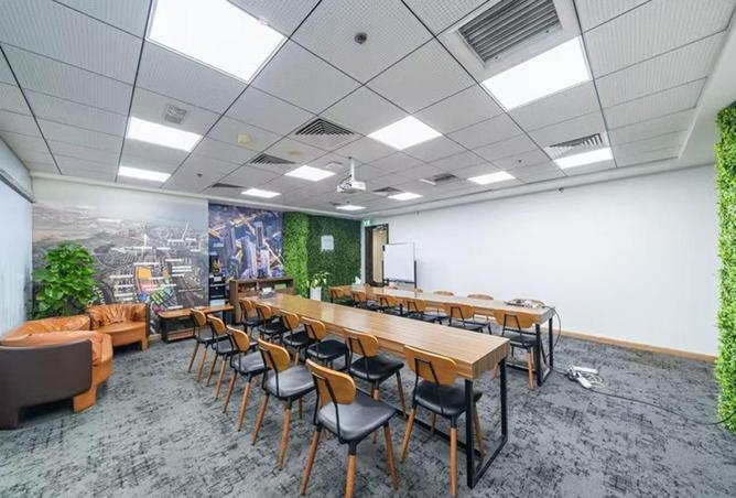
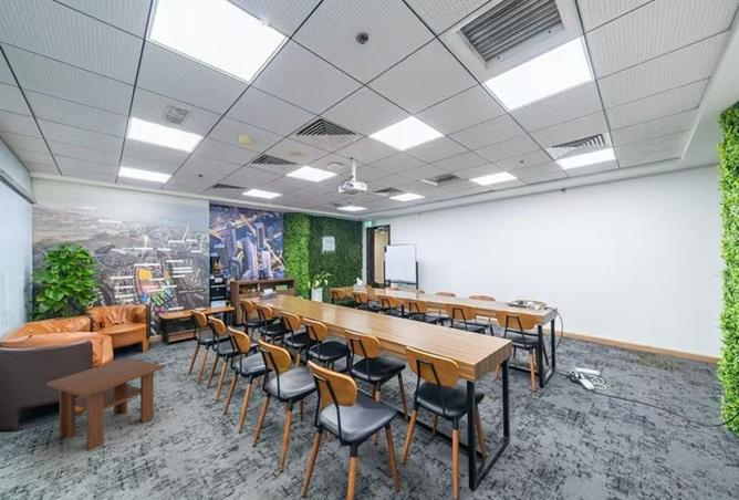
+ coffee table [45,357,165,451]
